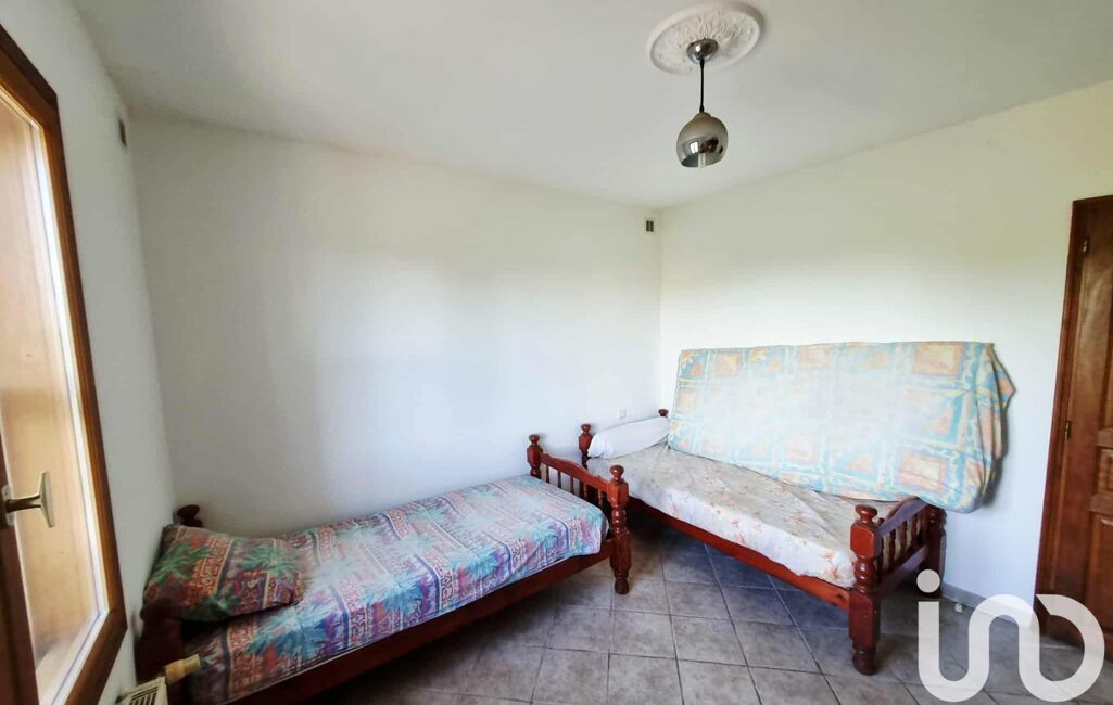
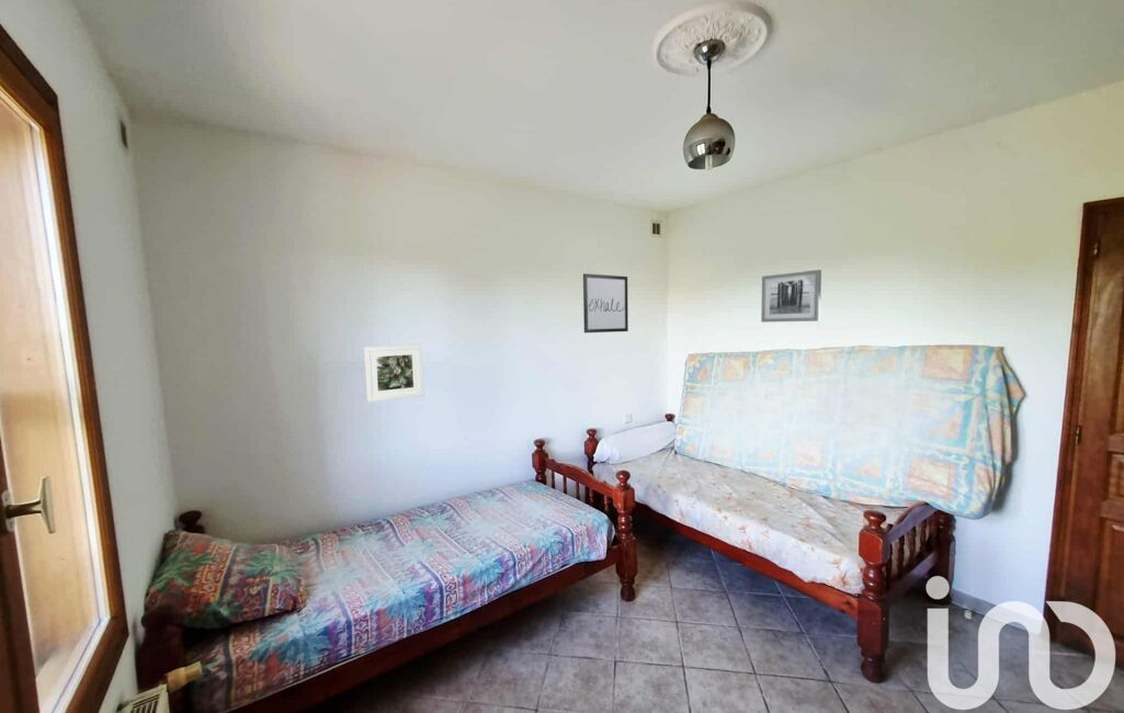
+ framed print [363,343,424,404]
+ wall art [760,269,822,324]
+ wall art [582,273,629,333]
